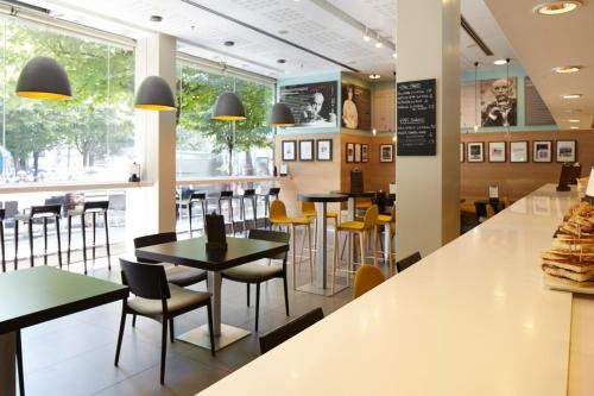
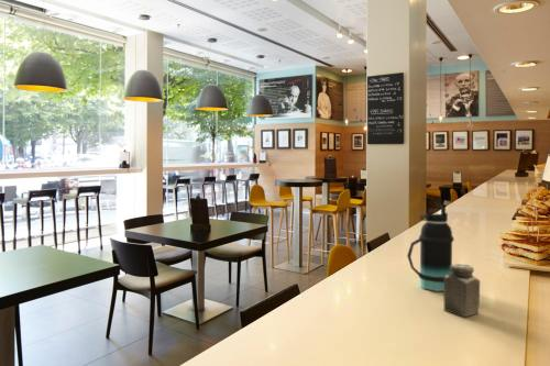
+ bottle [406,204,455,292]
+ salt shaker [442,263,481,318]
